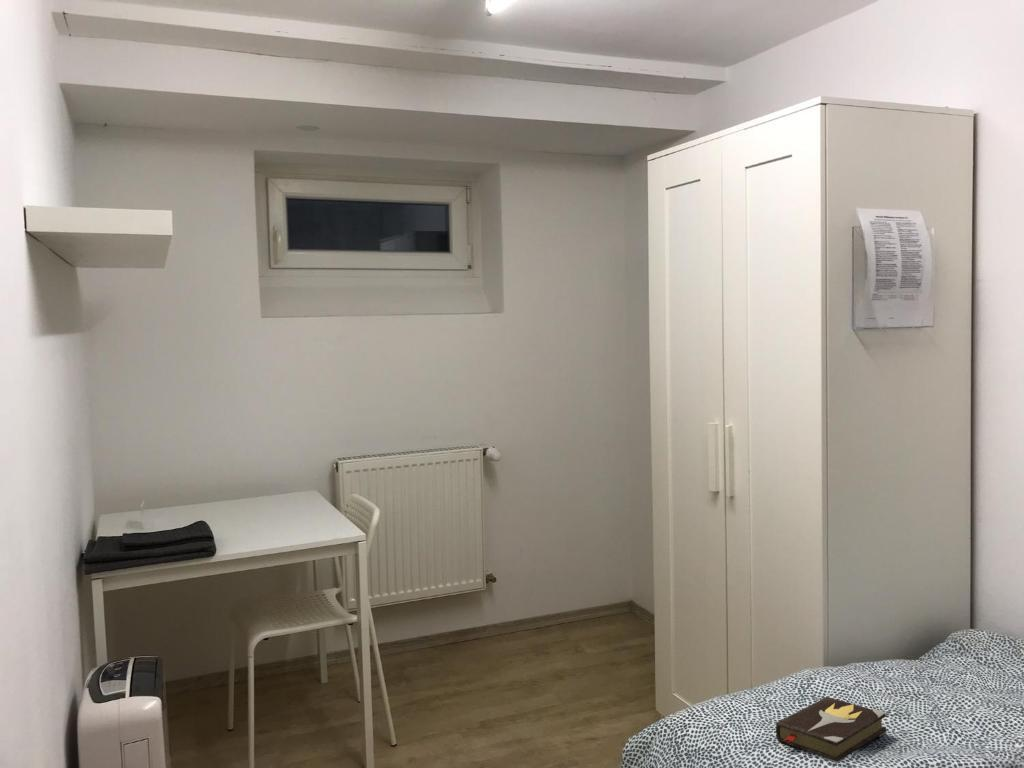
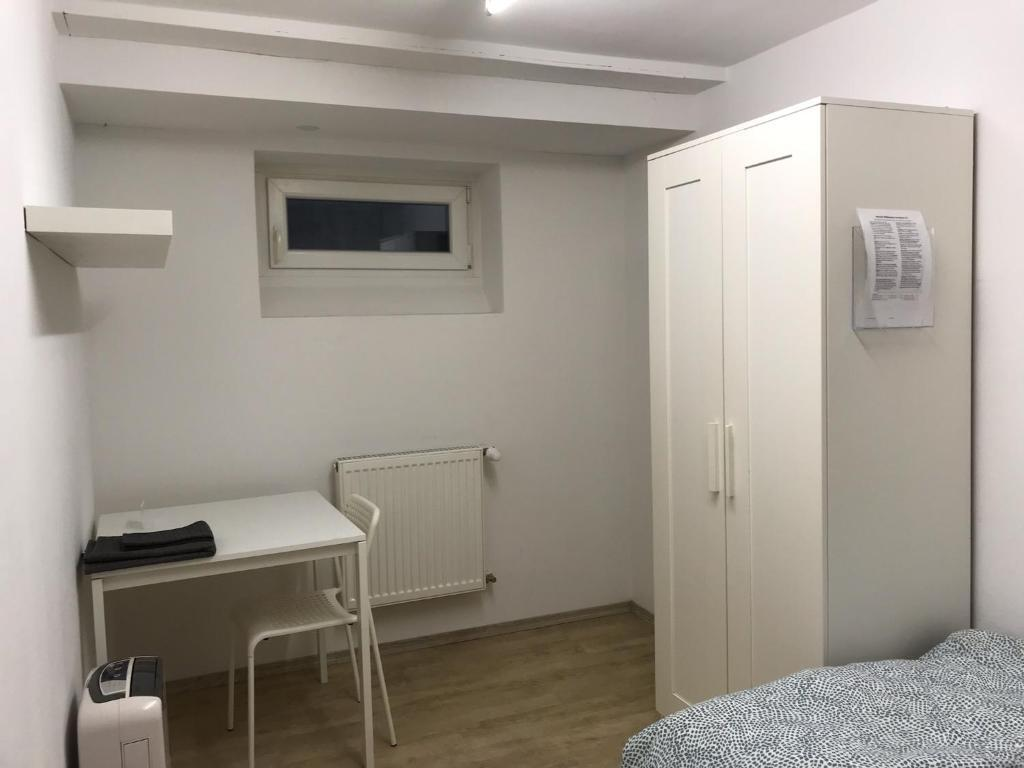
- hardback book [775,696,888,764]
